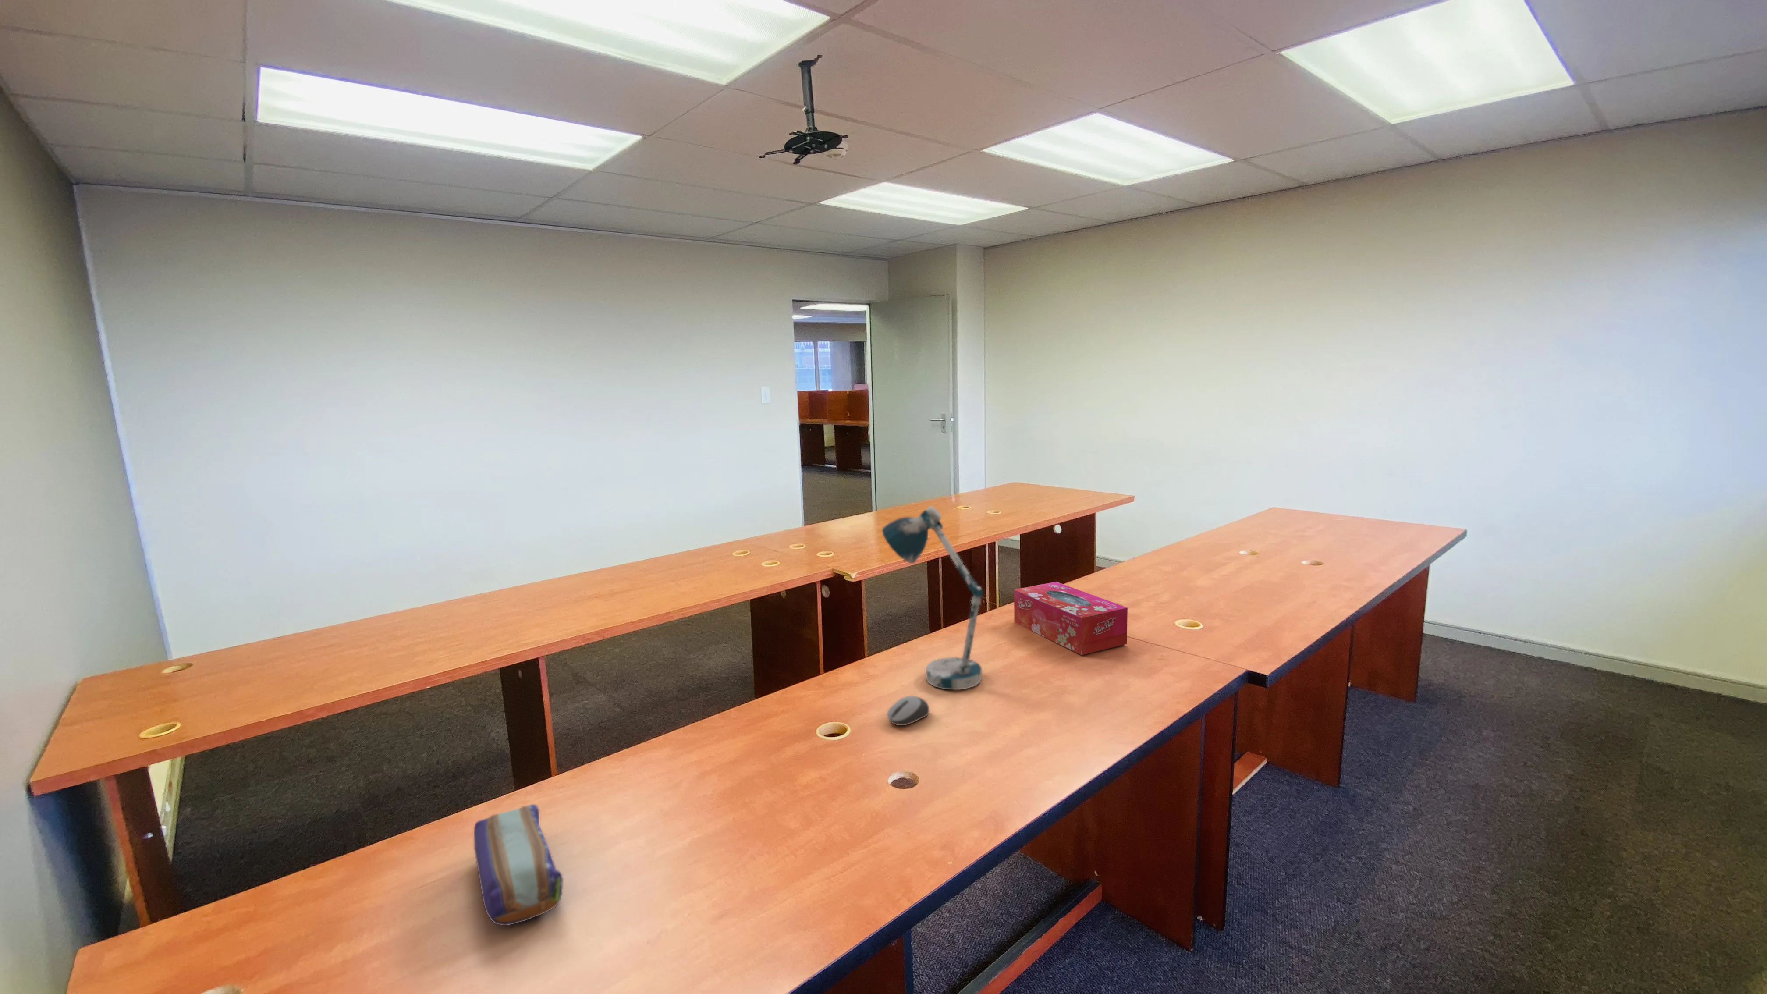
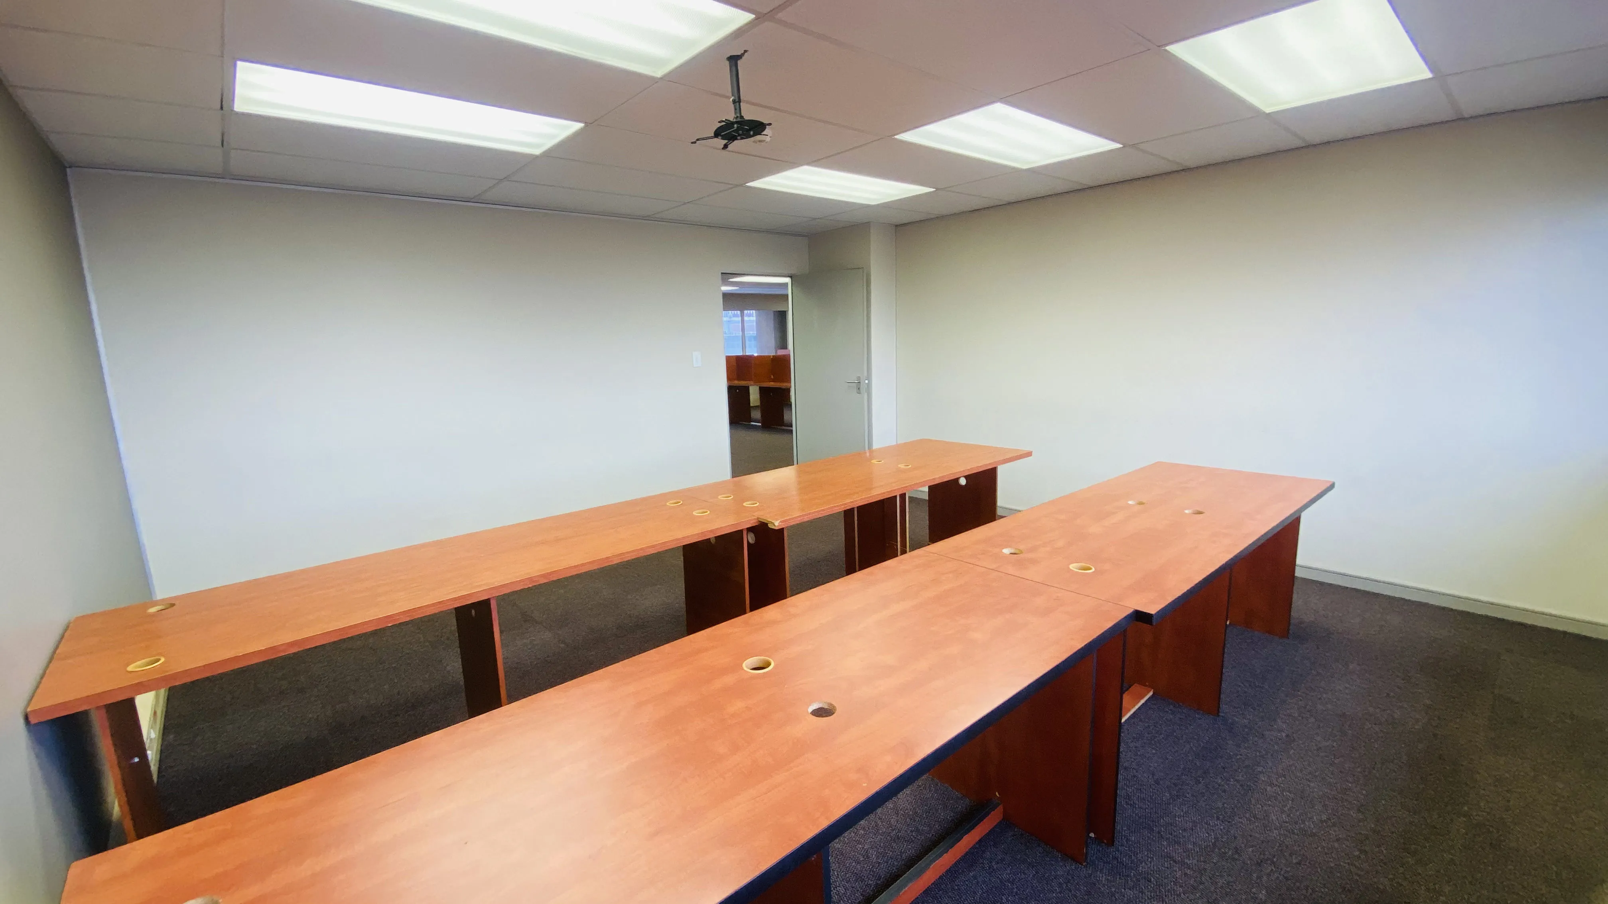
- computer mouse [887,695,930,726]
- pencil case [473,803,563,926]
- desk lamp [881,506,983,691]
- tissue box [1013,581,1127,655]
